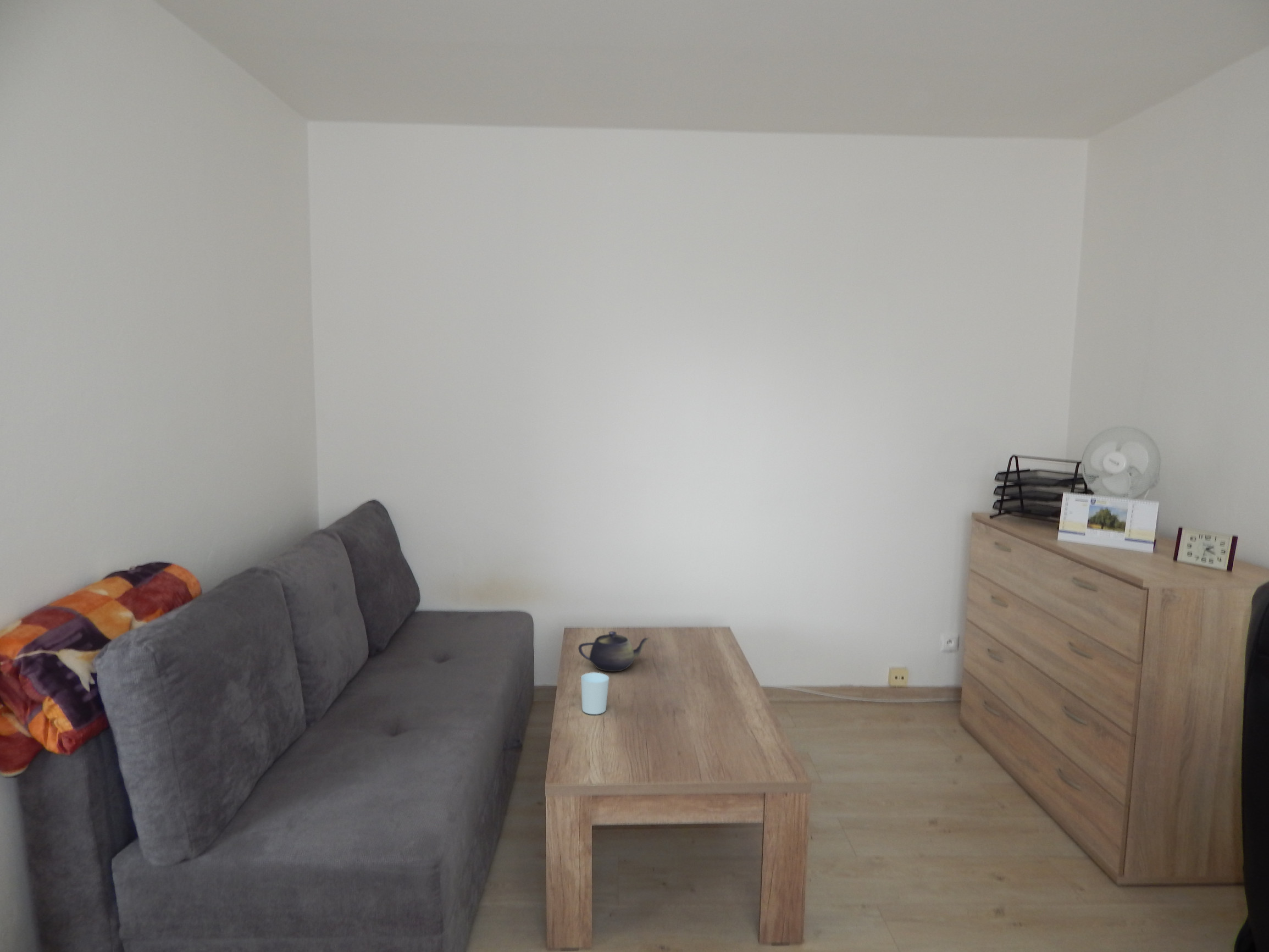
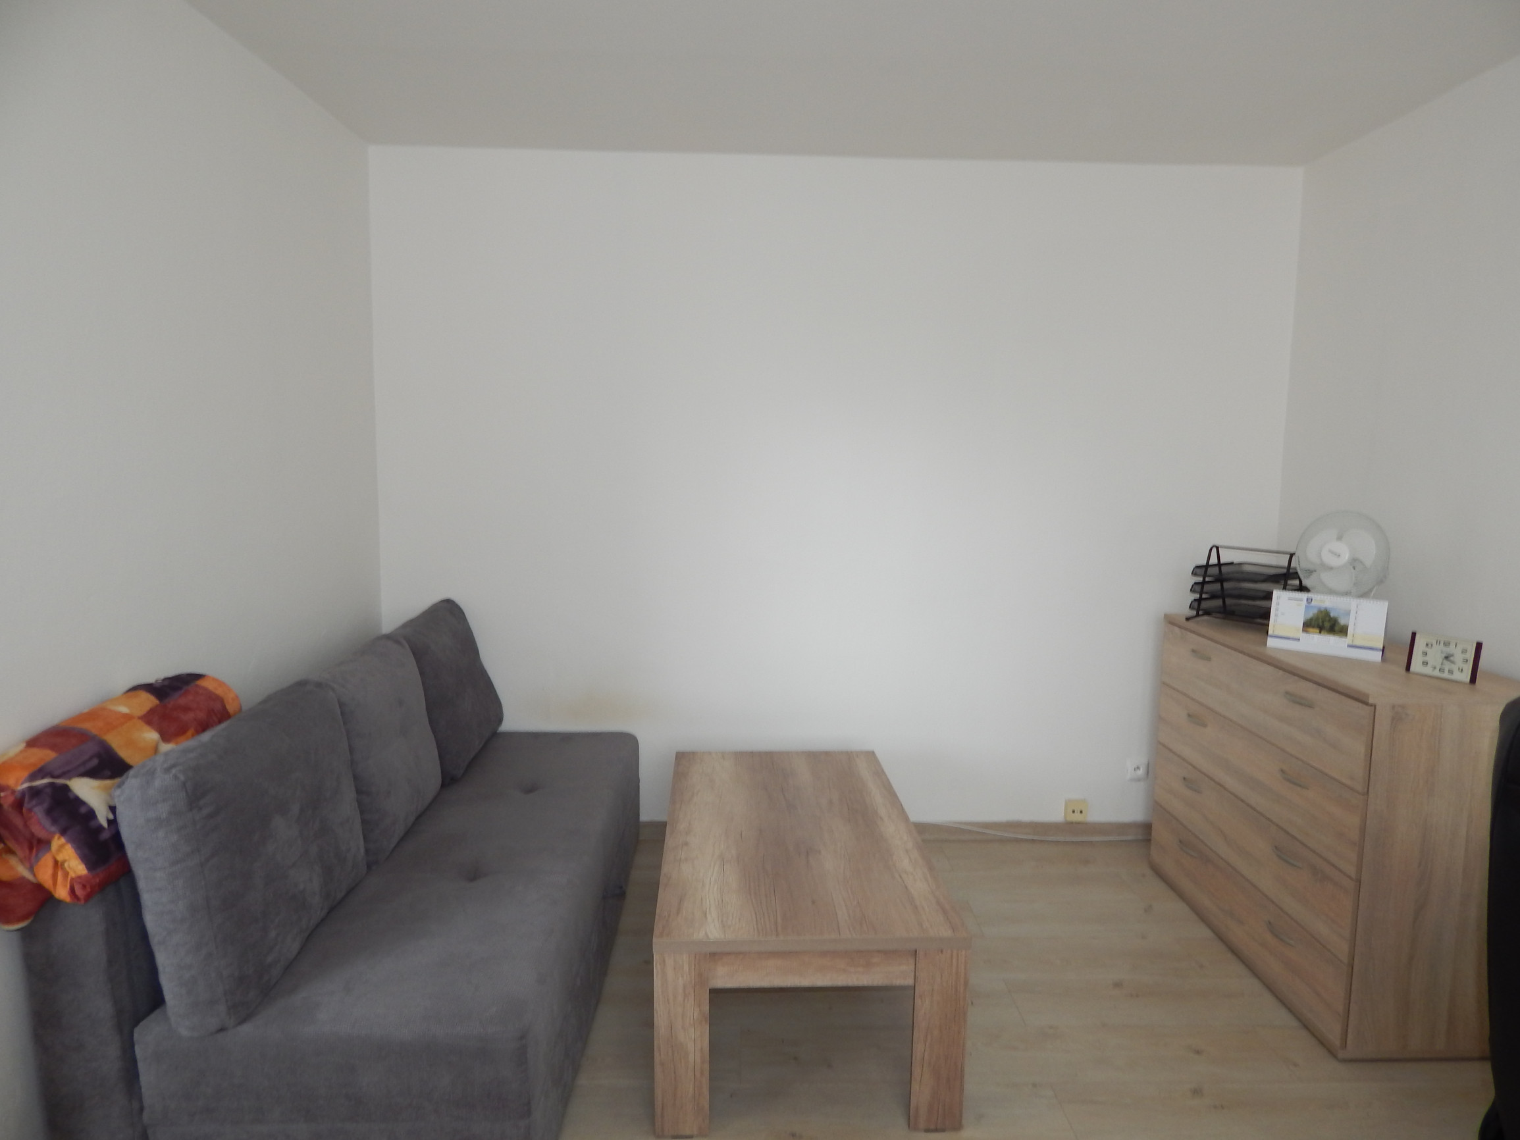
- cup [580,672,609,715]
- teapot [578,631,651,672]
